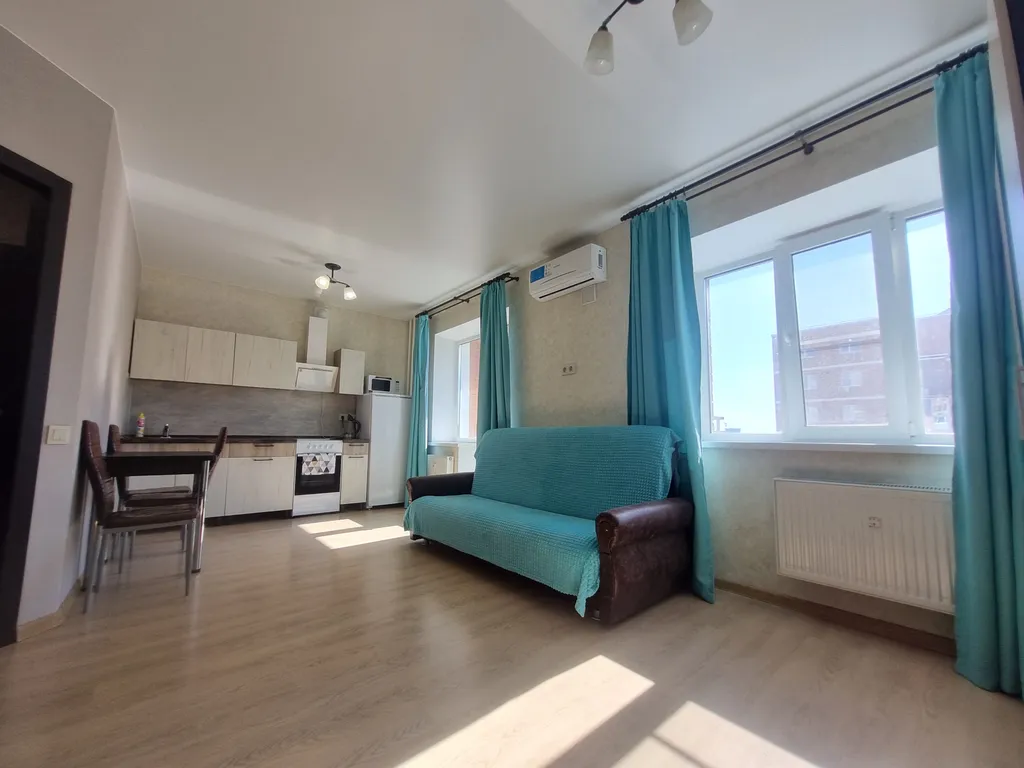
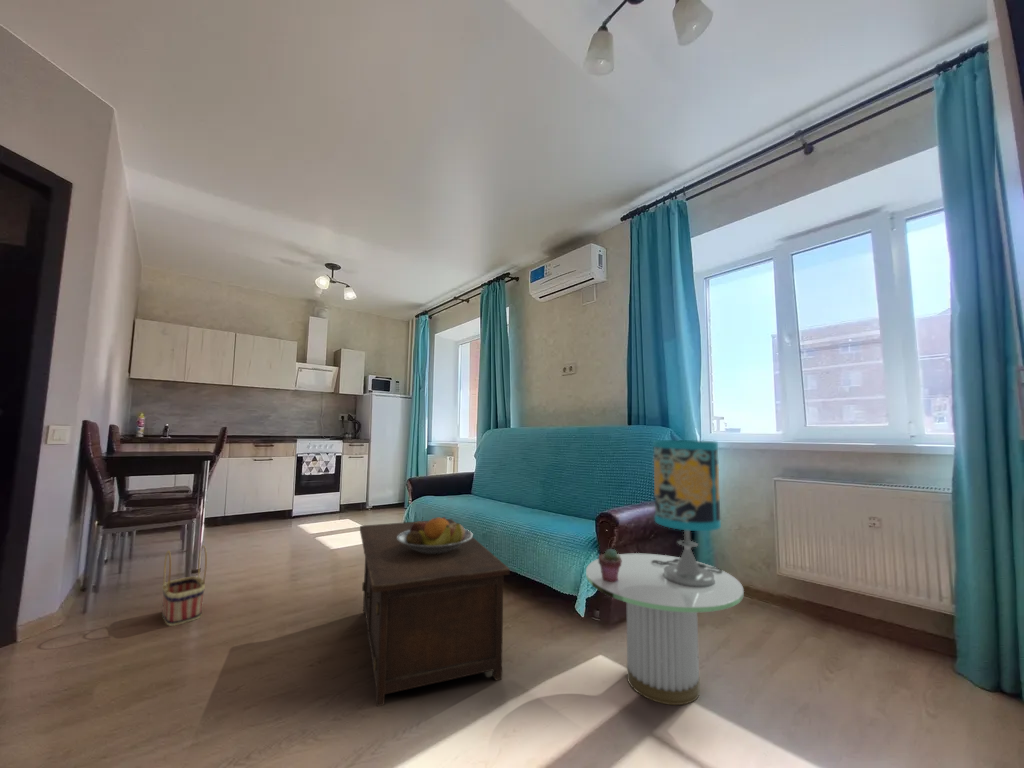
+ basket [161,544,208,627]
+ table lamp [652,439,723,587]
+ fruit bowl [397,516,474,554]
+ side table [585,552,745,706]
+ potted succulent [598,548,622,582]
+ cabinet [359,518,511,707]
